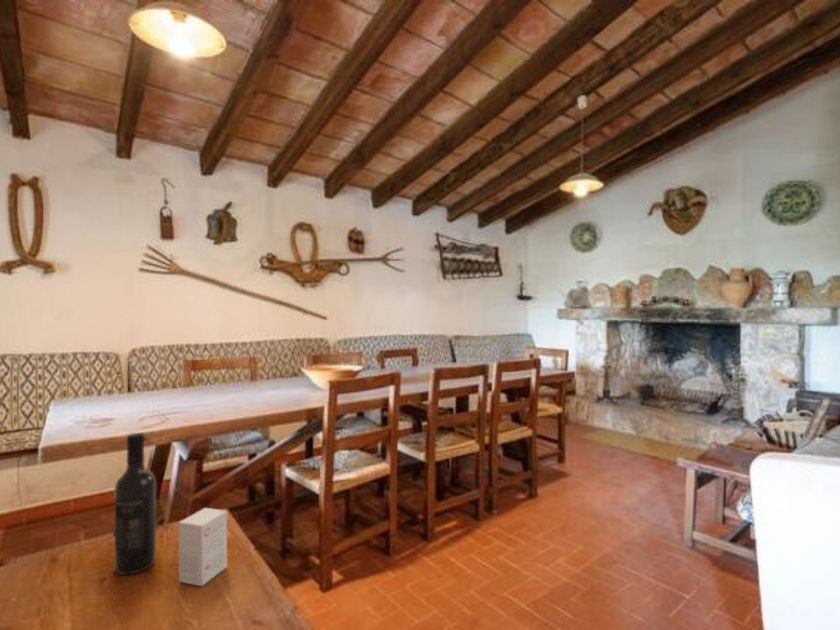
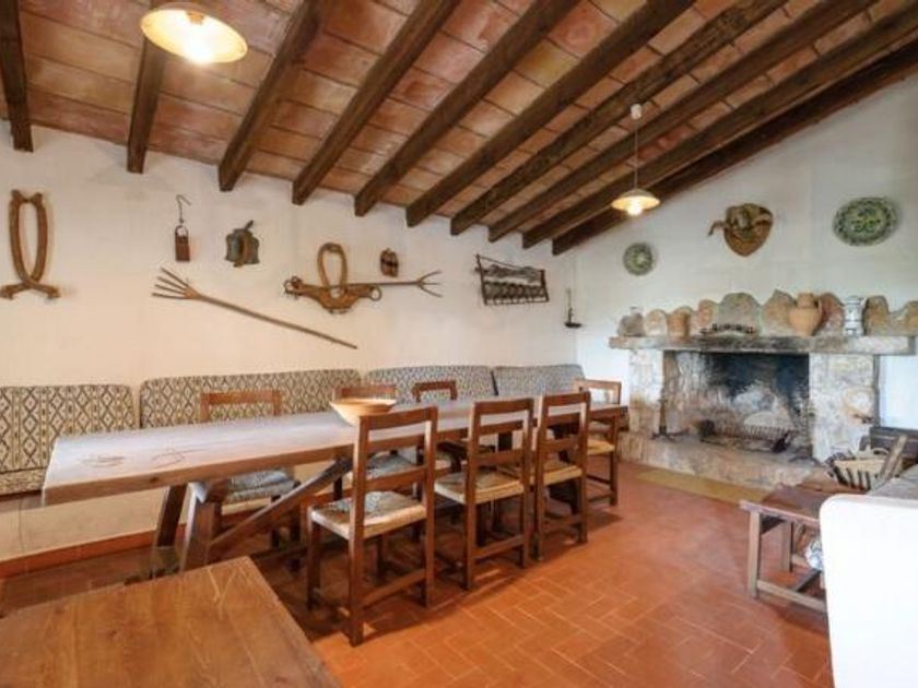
- small box [178,507,228,587]
- wine bottle [114,432,157,575]
